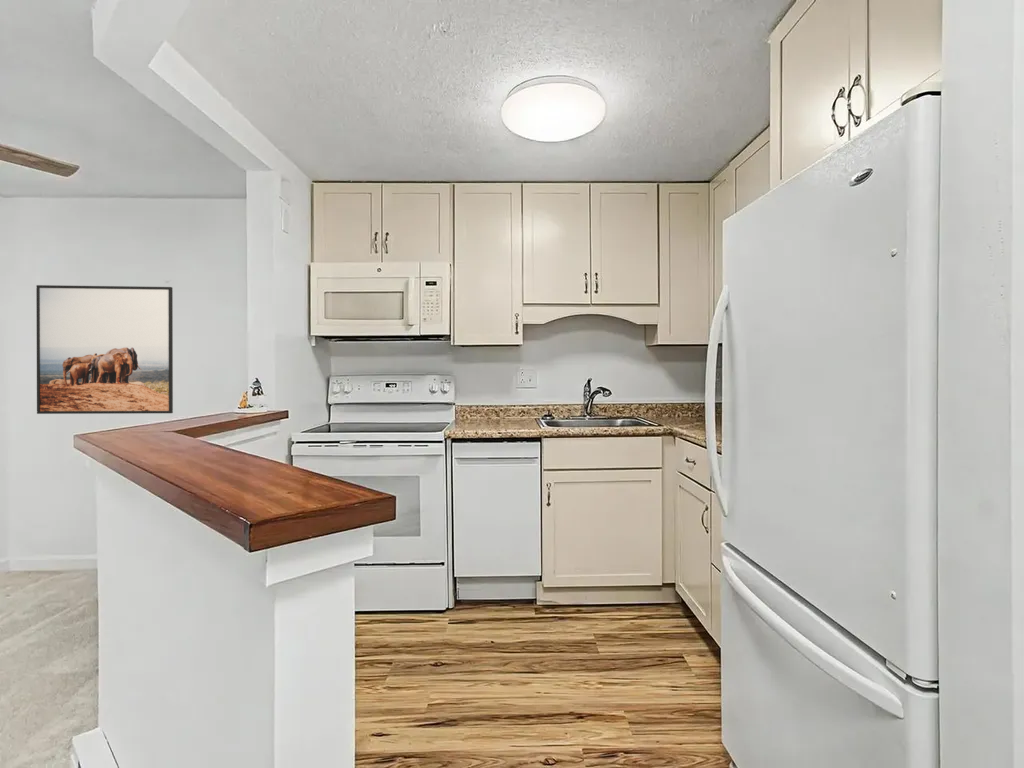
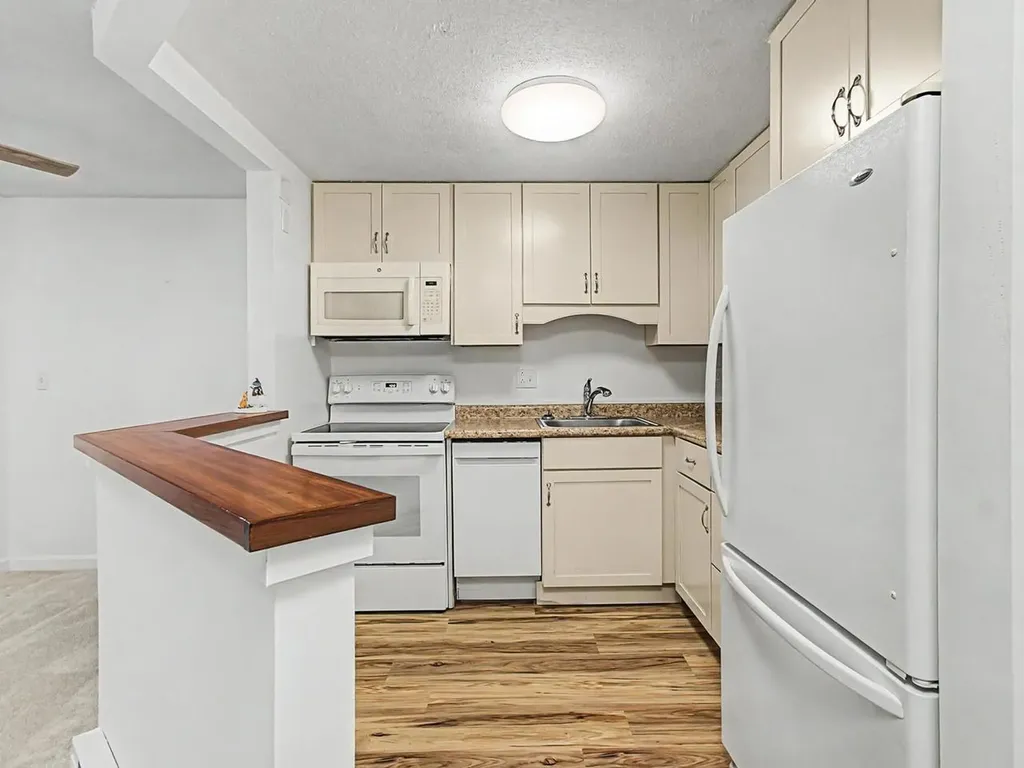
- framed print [35,284,174,415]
